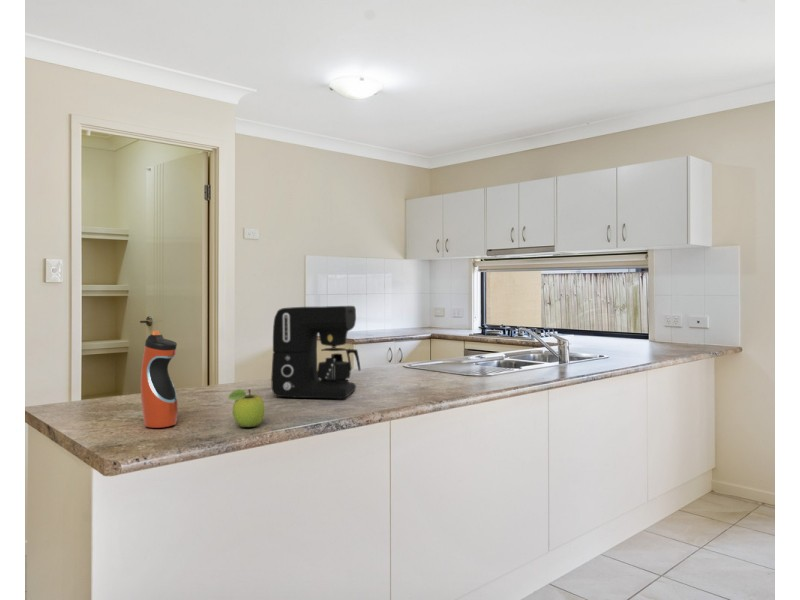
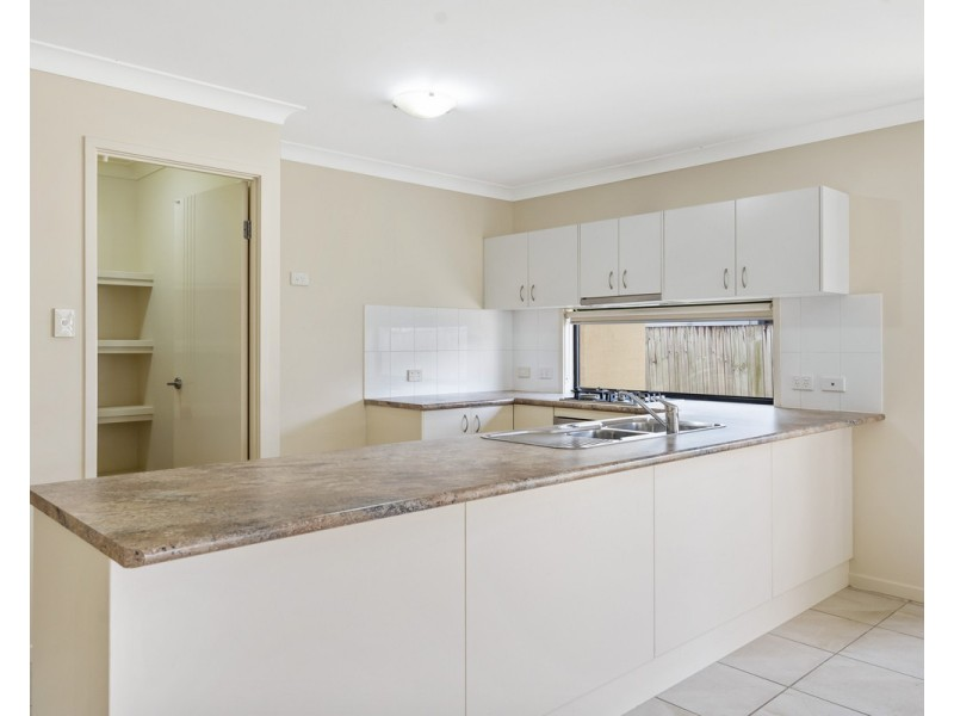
- coffee maker [270,305,361,399]
- fruit [227,388,266,428]
- water bottle [140,330,179,429]
